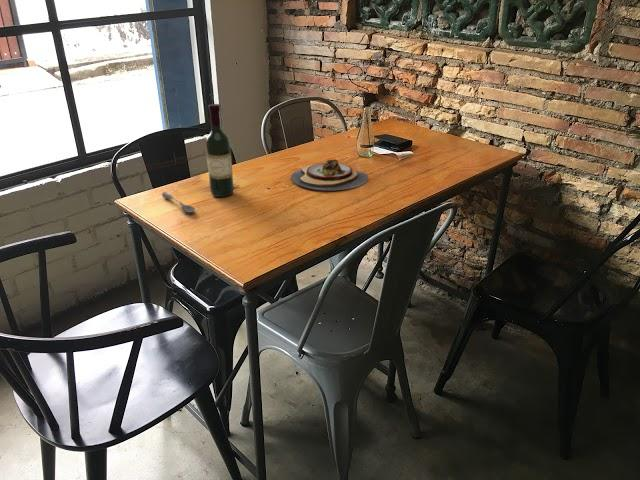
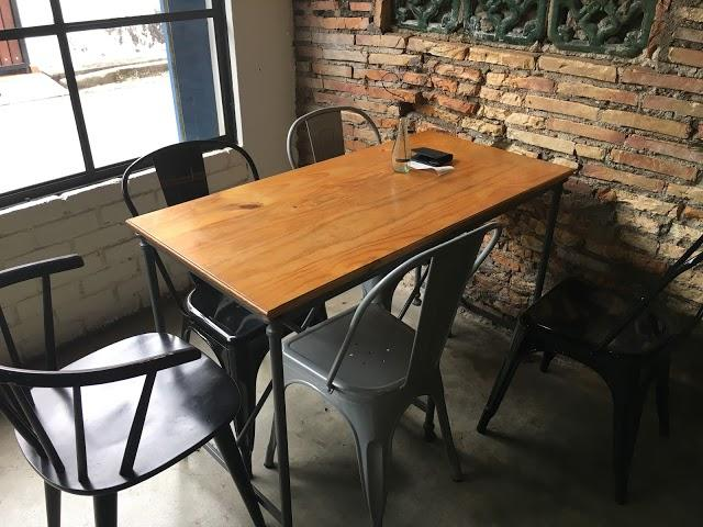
- soupspoon [161,191,196,214]
- plate [290,158,369,191]
- wine bottle [205,103,235,198]
